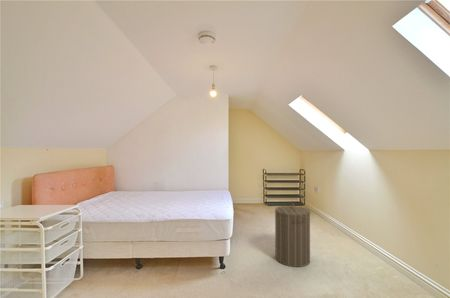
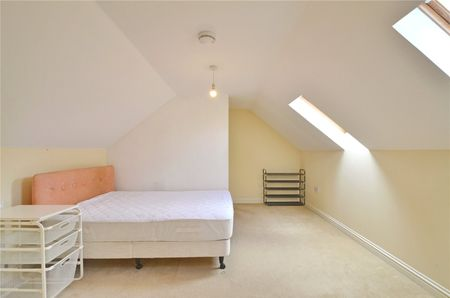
- laundry hamper [274,201,311,268]
